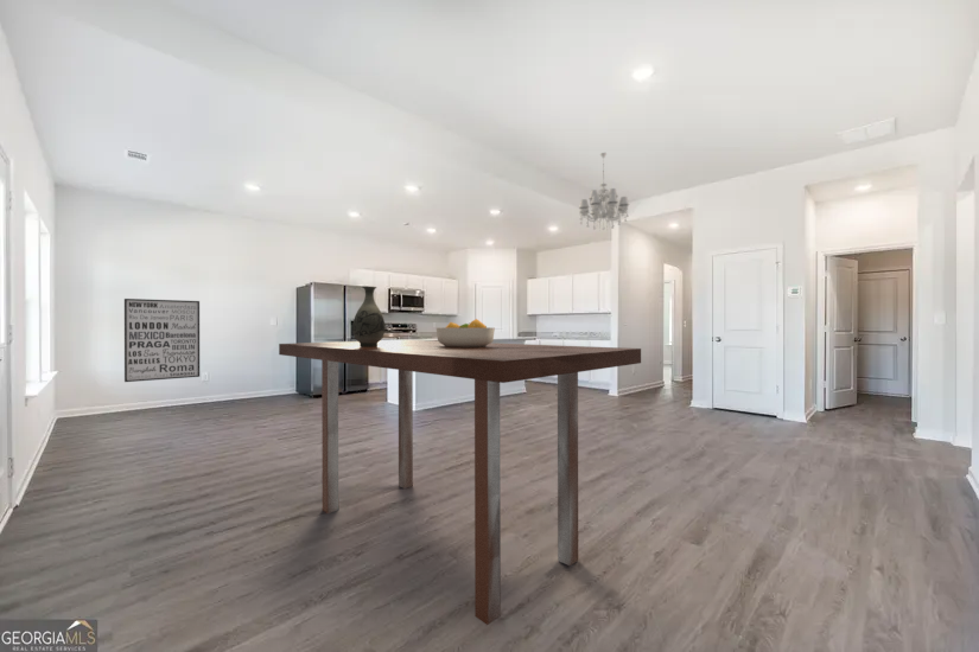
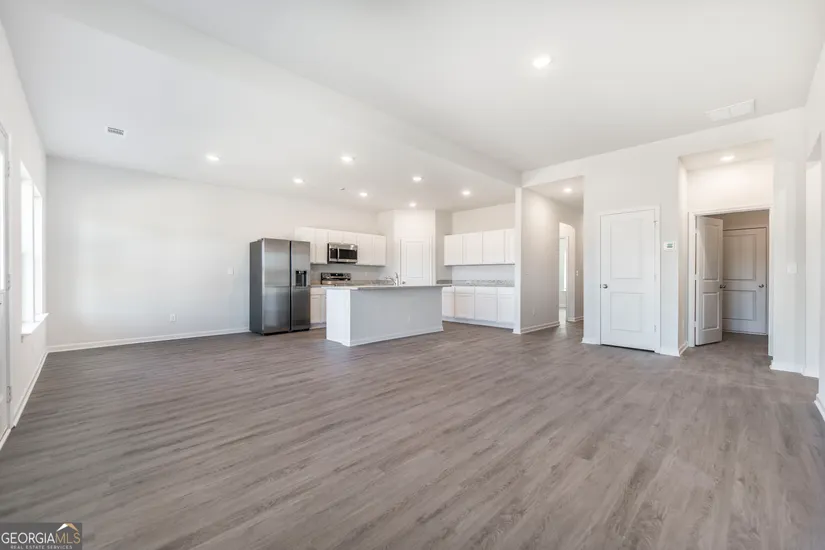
- fruit bowl [436,318,496,347]
- wall art [123,298,201,383]
- dining table [278,339,642,626]
- chandelier [578,152,630,231]
- vase [351,285,387,347]
